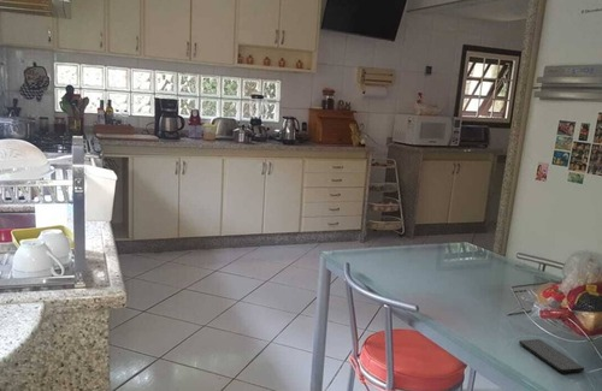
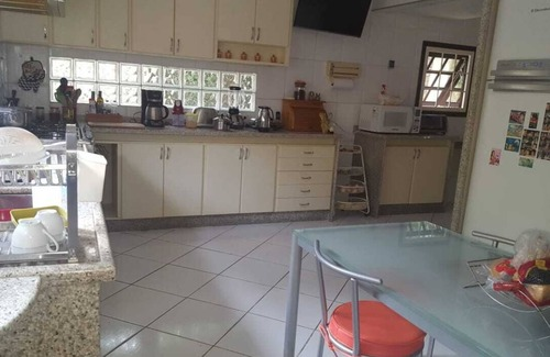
- smartphone [518,338,585,374]
